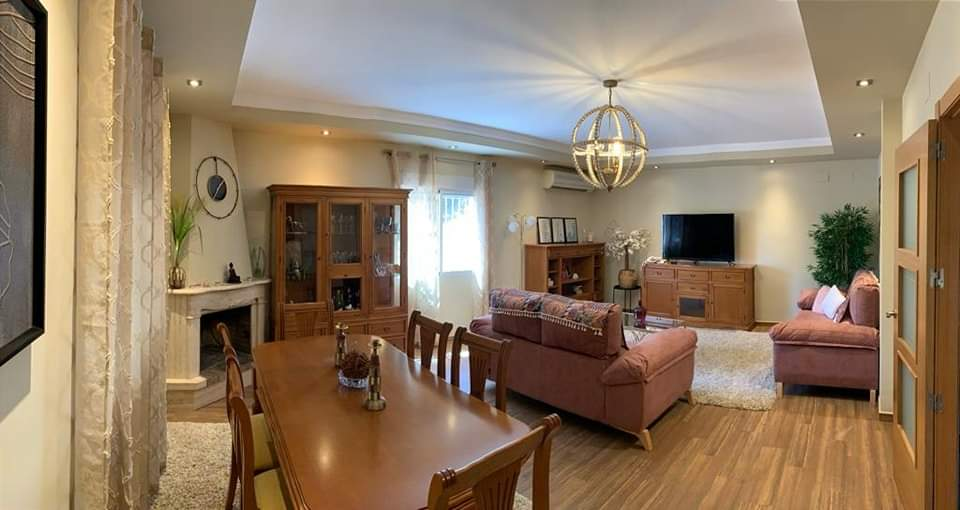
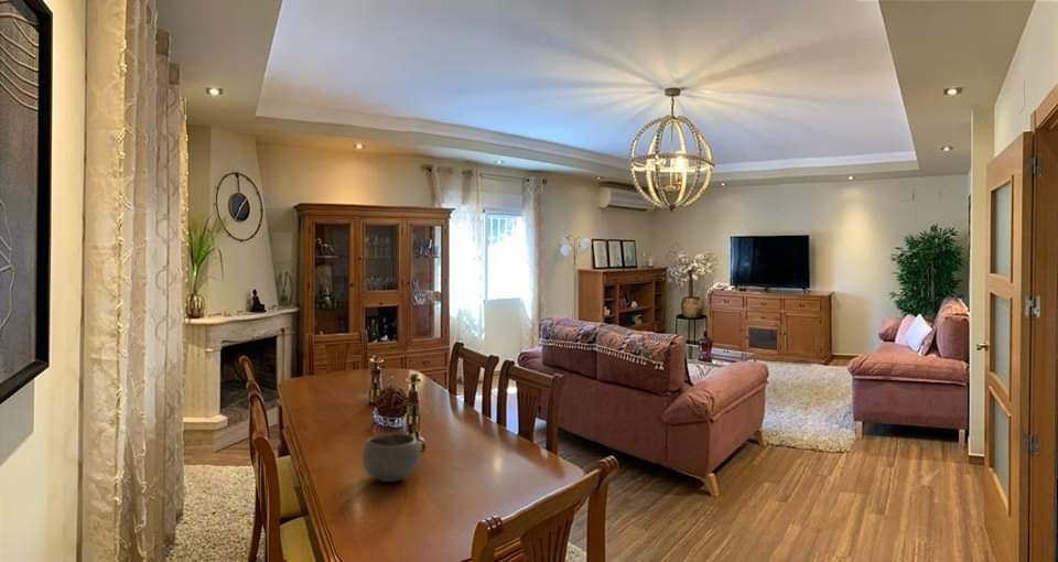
+ bowl [360,432,421,483]
